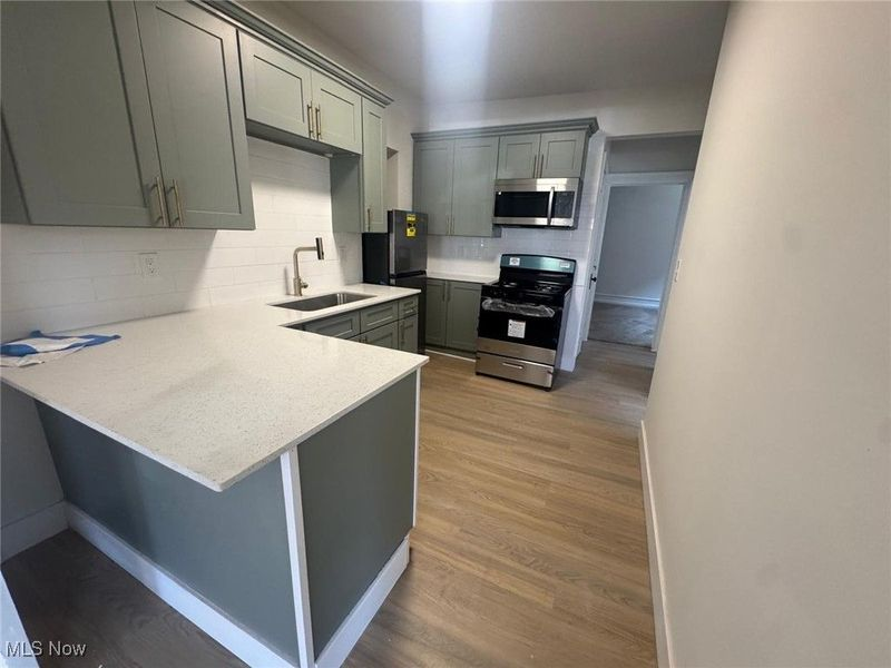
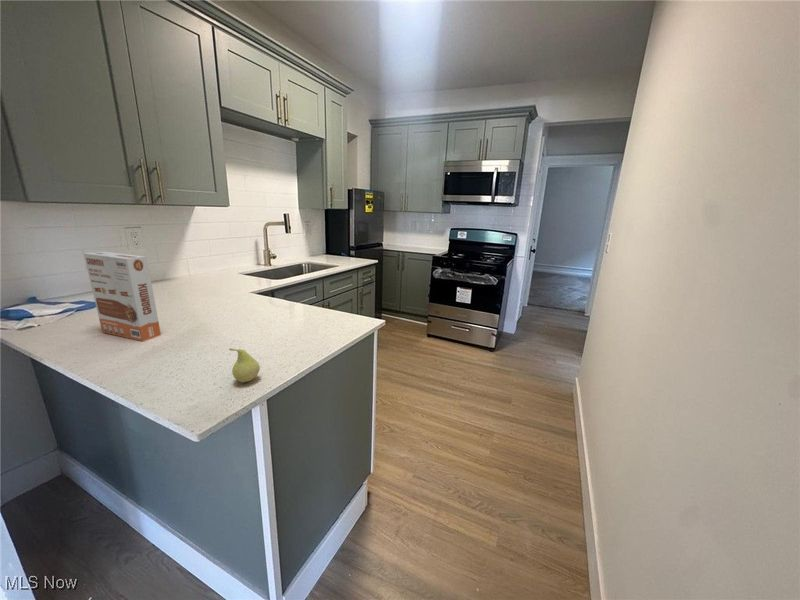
+ fruit [228,347,261,383]
+ cereal box [83,251,162,343]
